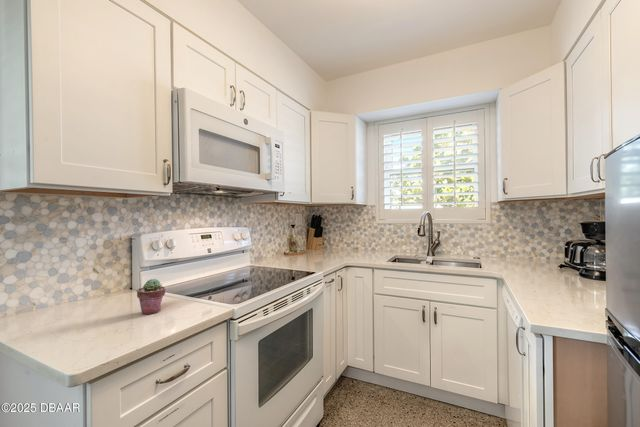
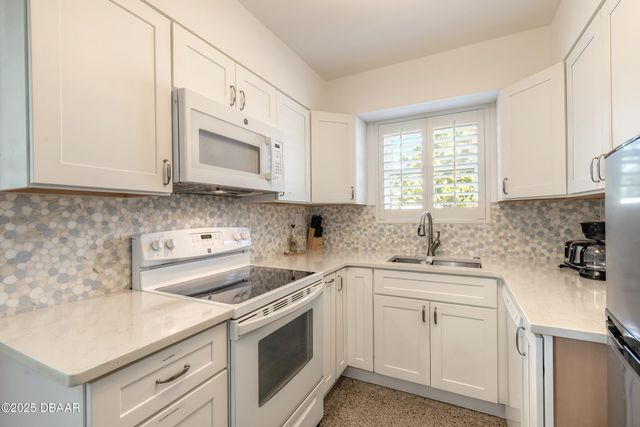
- potted succulent [136,278,166,315]
